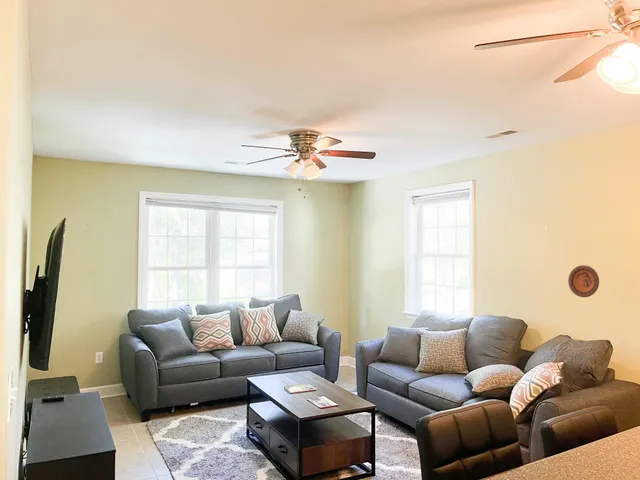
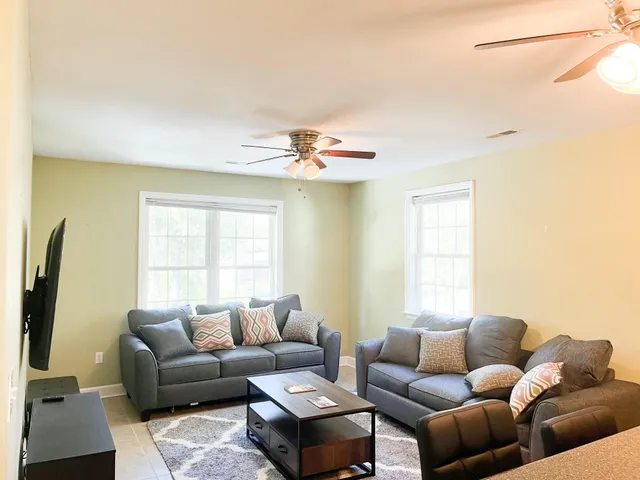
- decorative plate [567,264,600,298]
